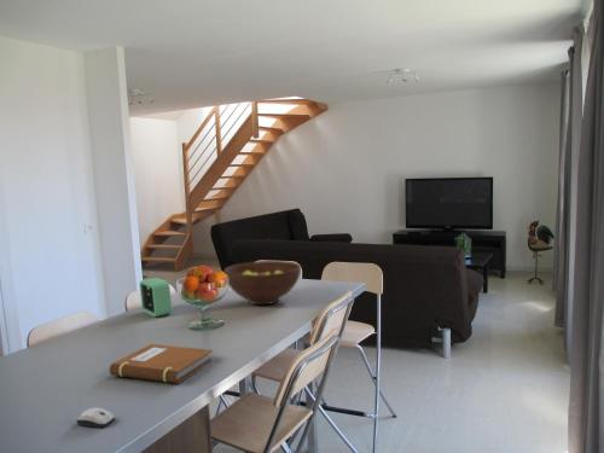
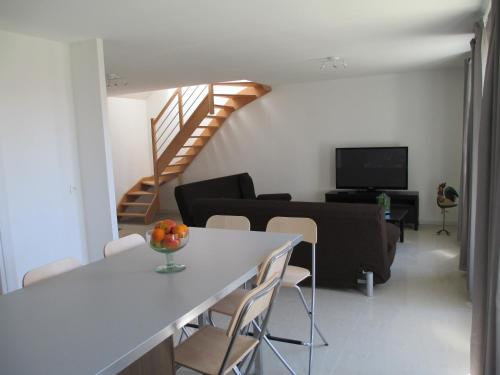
- alarm clock [139,277,173,318]
- notebook [109,343,214,384]
- fruit bowl [223,260,302,306]
- computer mouse [75,407,116,429]
